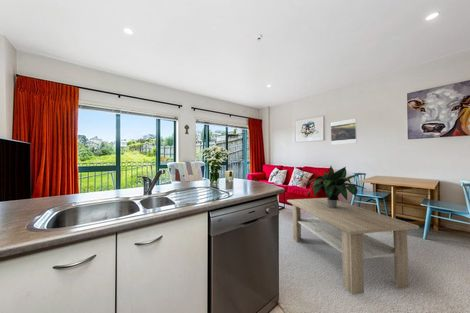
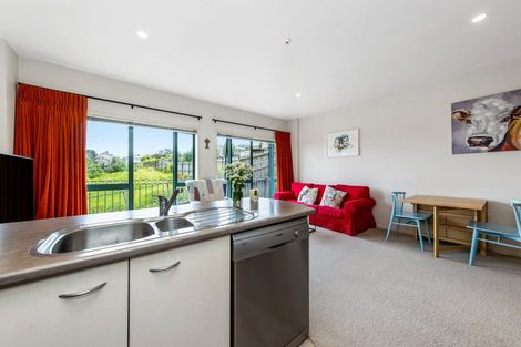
- coffee table [286,197,420,296]
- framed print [330,118,358,146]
- potted plant [304,165,366,208]
